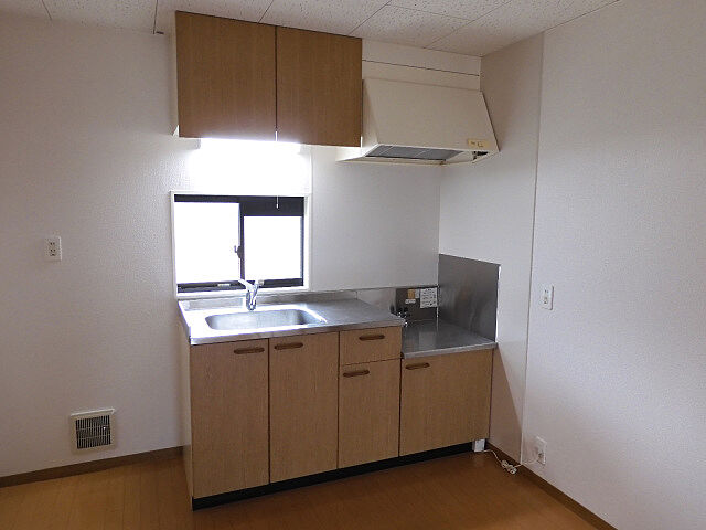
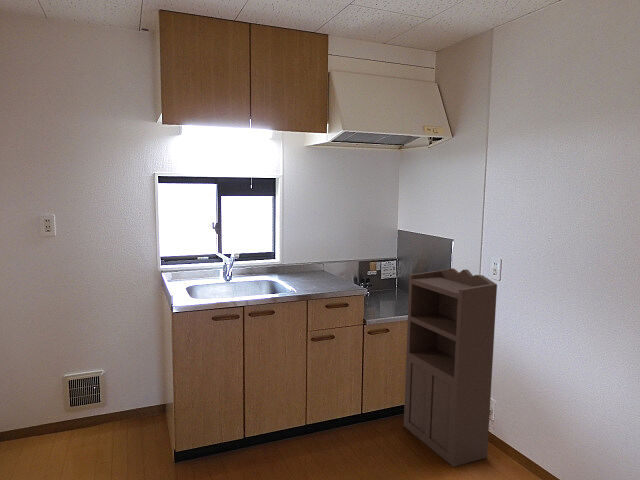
+ storage cabinet [403,267,498,468]
